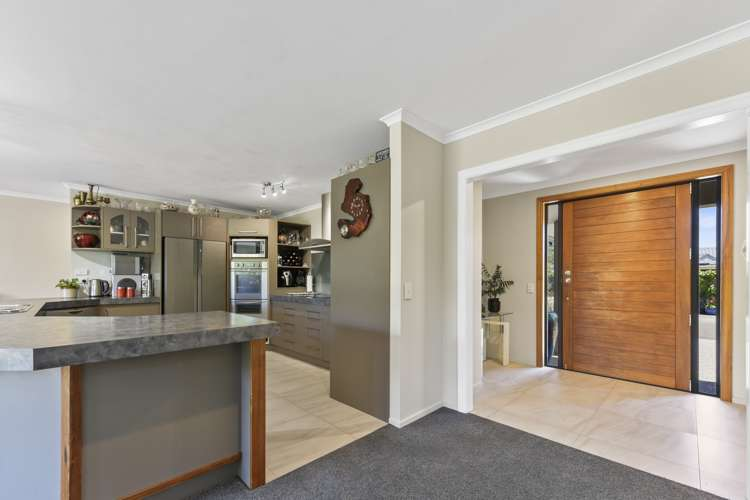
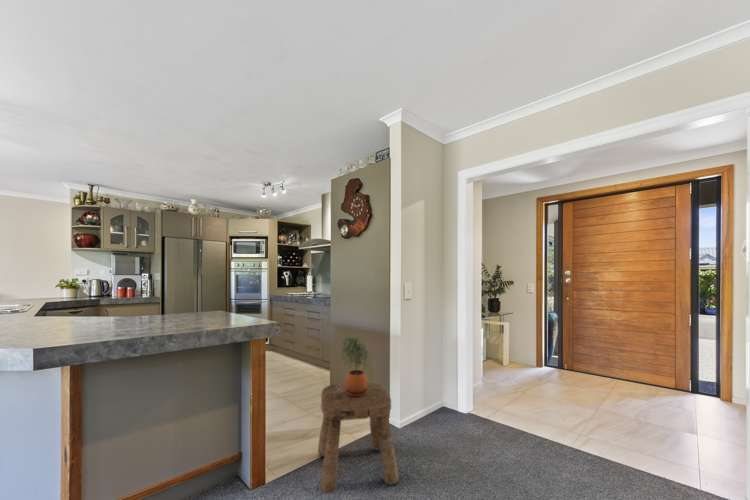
+ stool [317,381,400,494]
+ potted plant [340,336,370,396]
